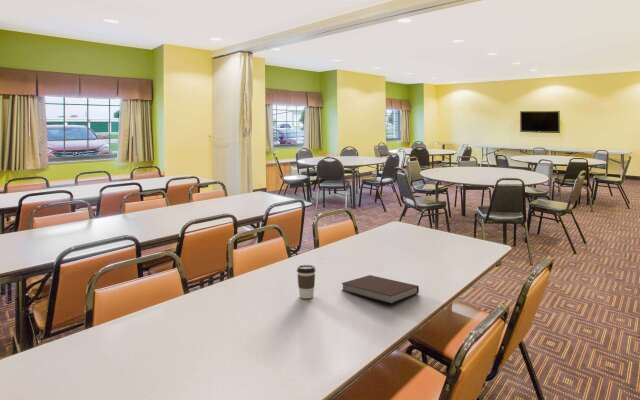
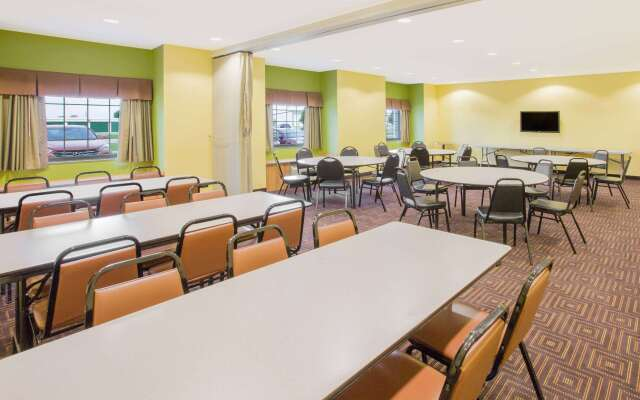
- notebook [341,274,420,305]
- coffee cup [296,264,317,299]
